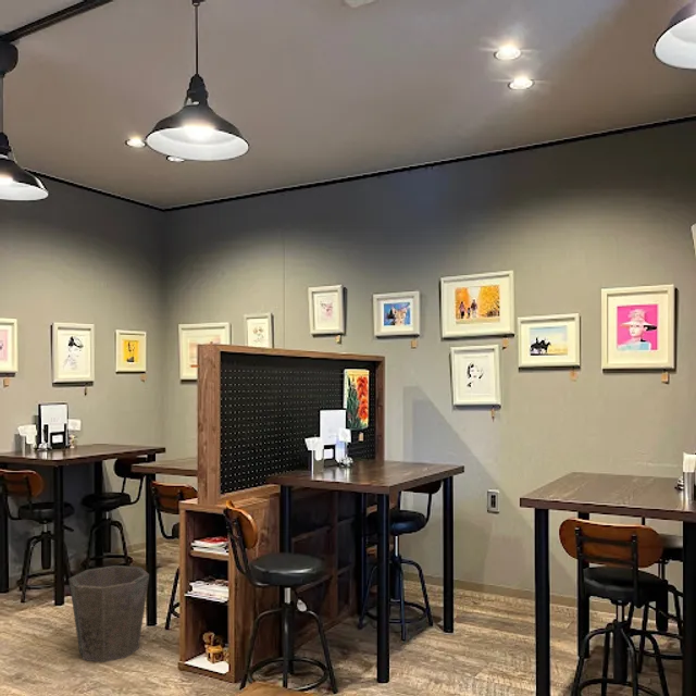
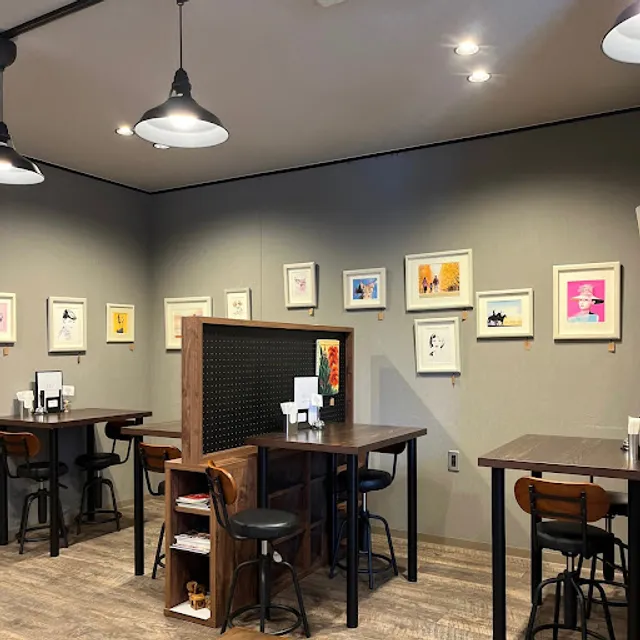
- waste bin [67,564,150,663]
